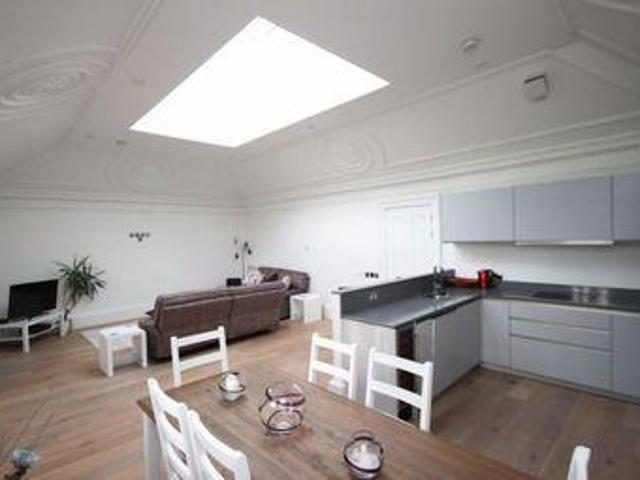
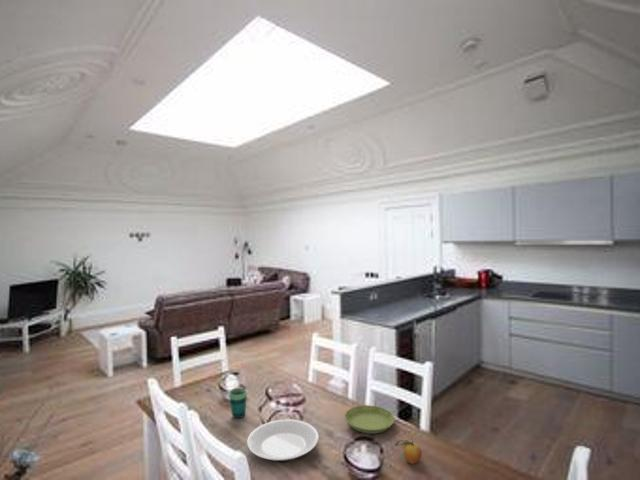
+ plate [246,419,320,463]
+ saucer [344,404,395,435]
+ cup [228,387,248,419]
+ fruit [394,437,423,465]
